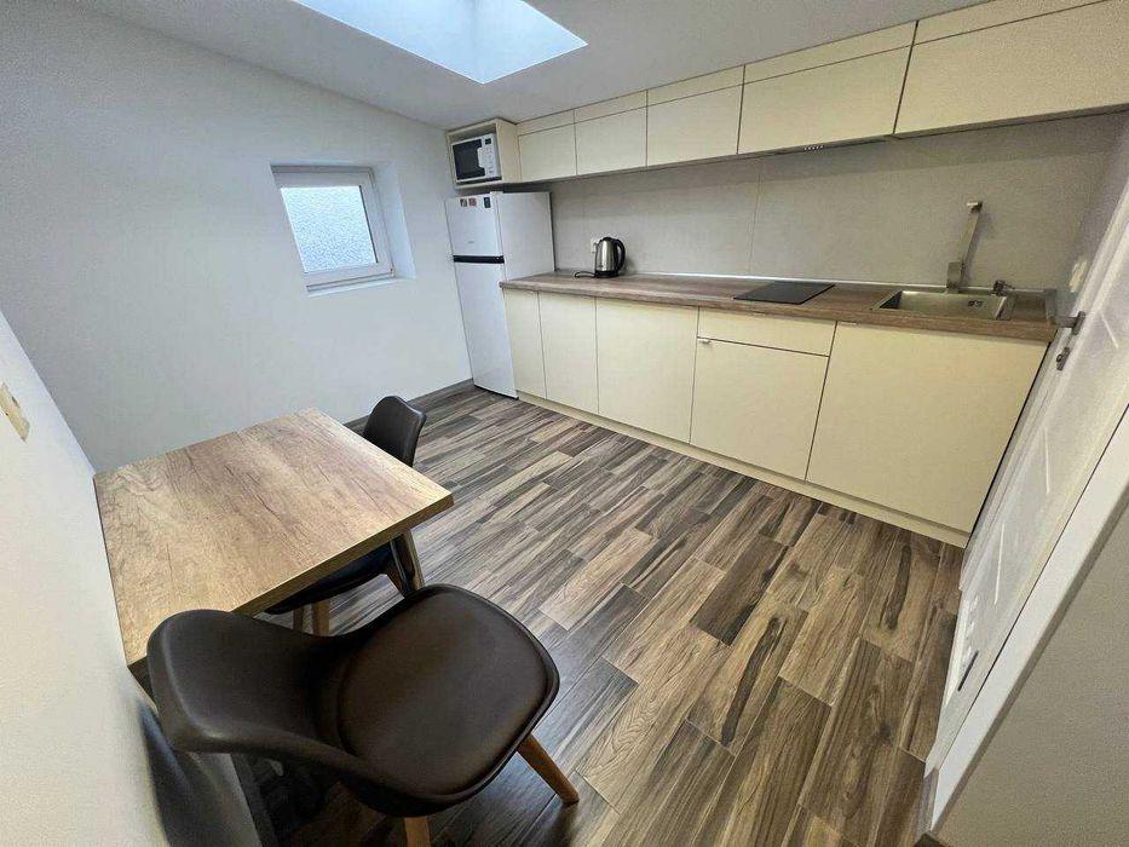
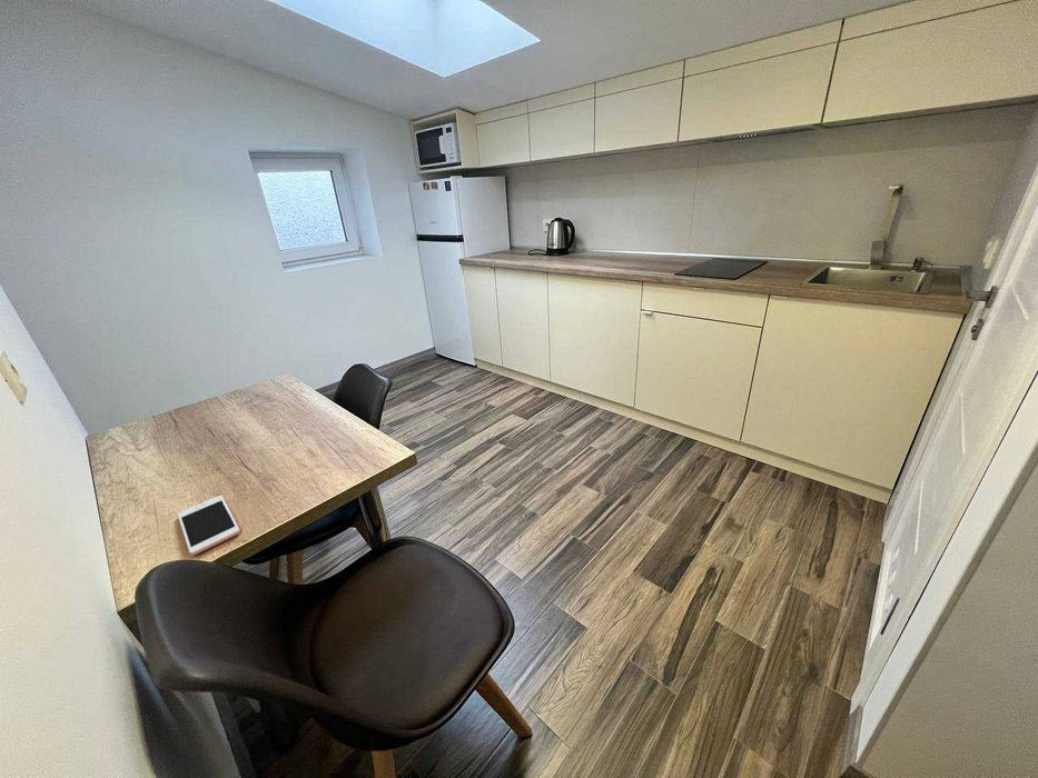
+ cell phone [177,495,241,557]
